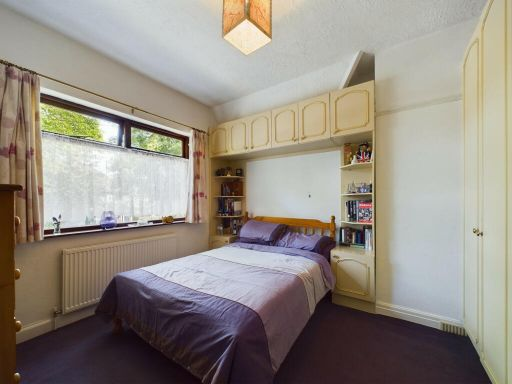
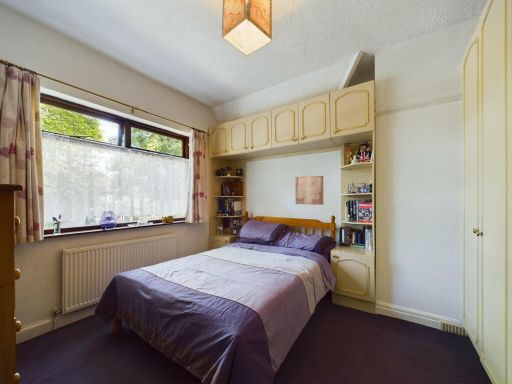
+ wall art [294,175,324,206]
